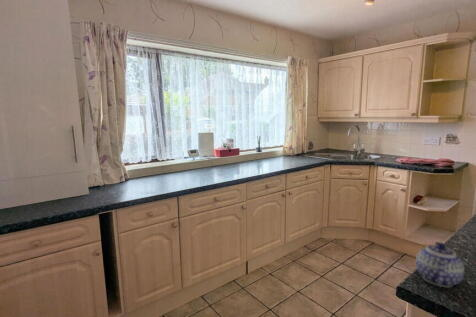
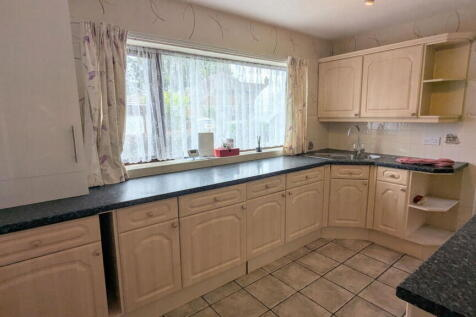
- teapot [415,240,465,288]
